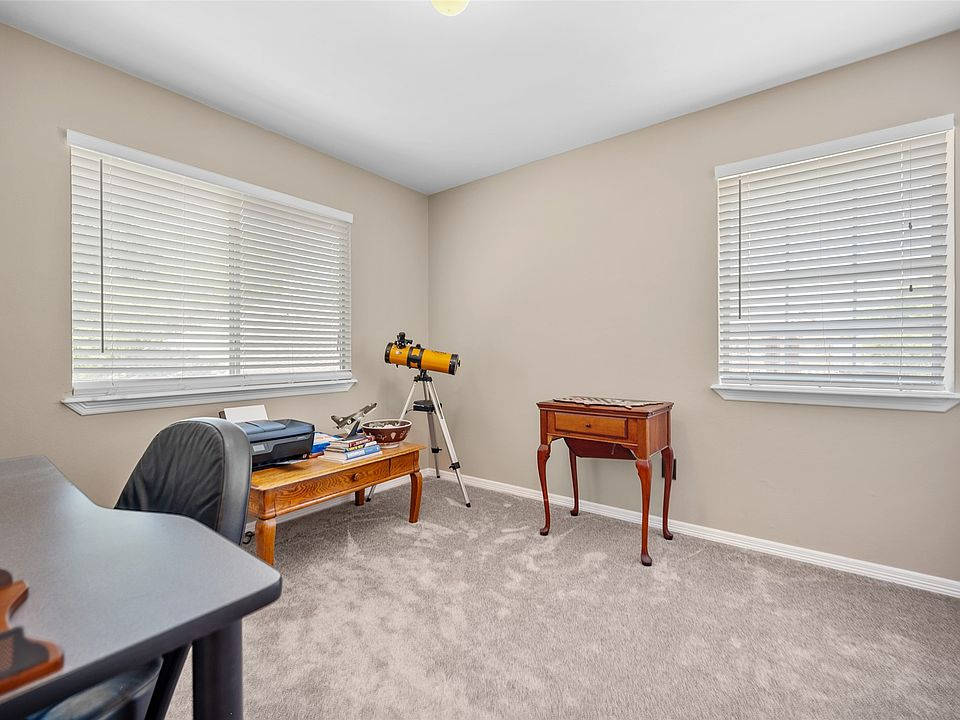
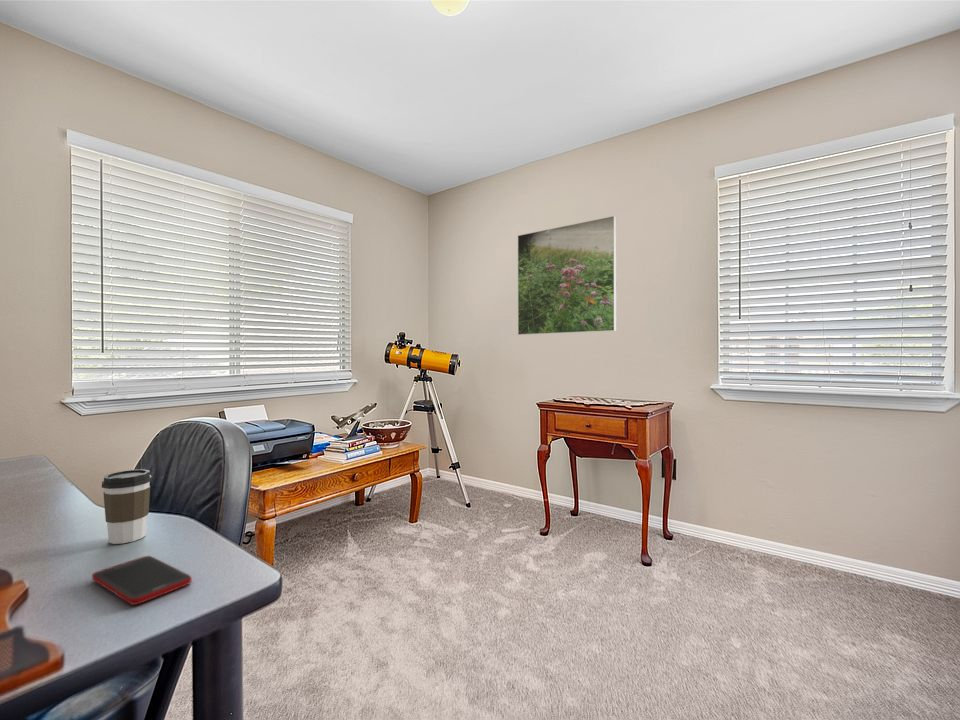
+ coffee cup [101,468,153,545]
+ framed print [517,215,617,336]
+ cell phone [91,555,192,606]
